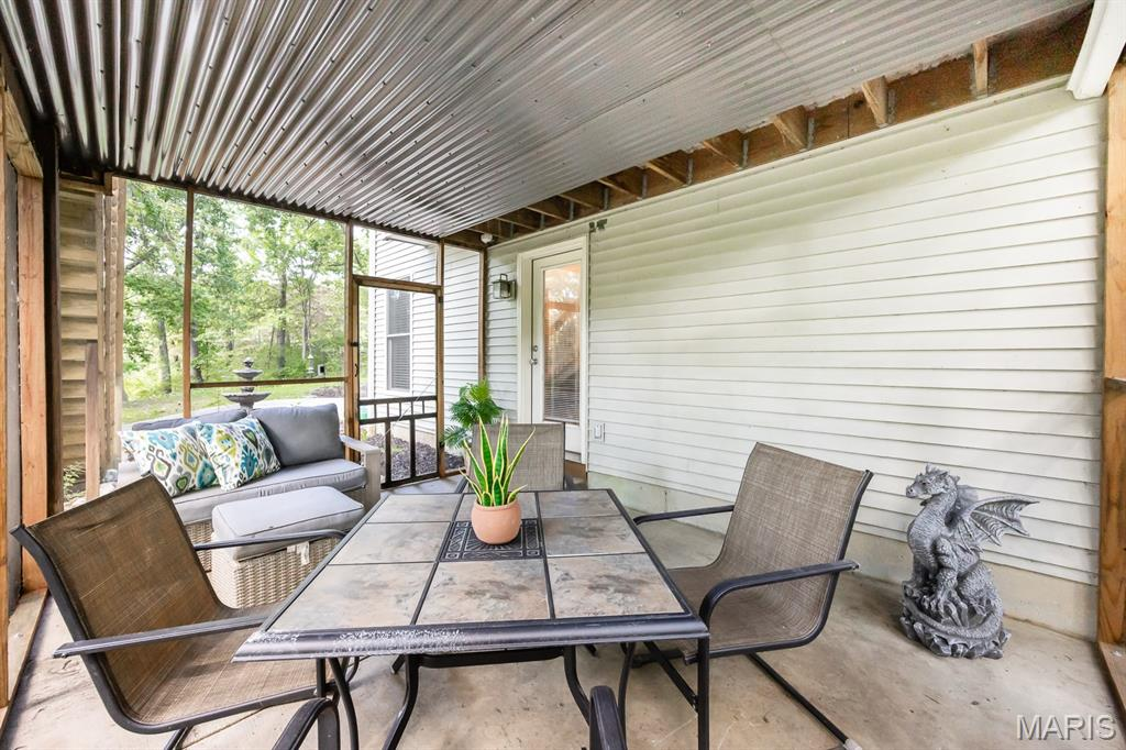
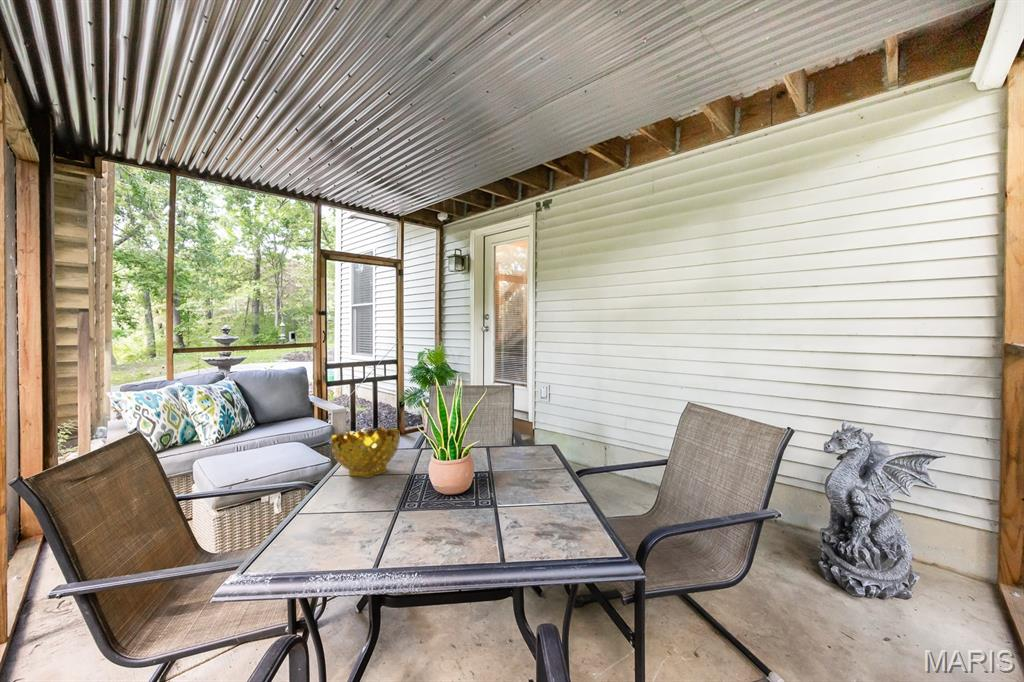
+ decorative bowl [330,425,401,479]
